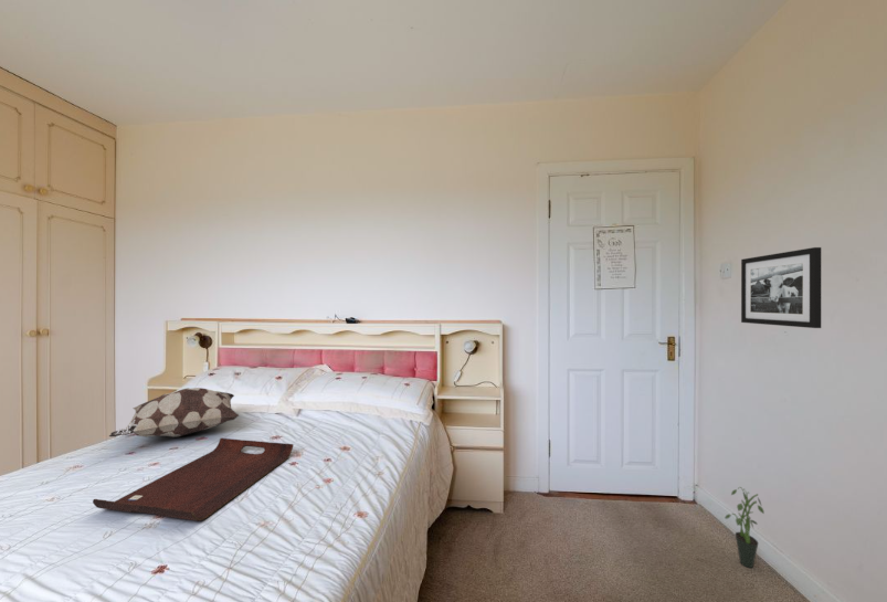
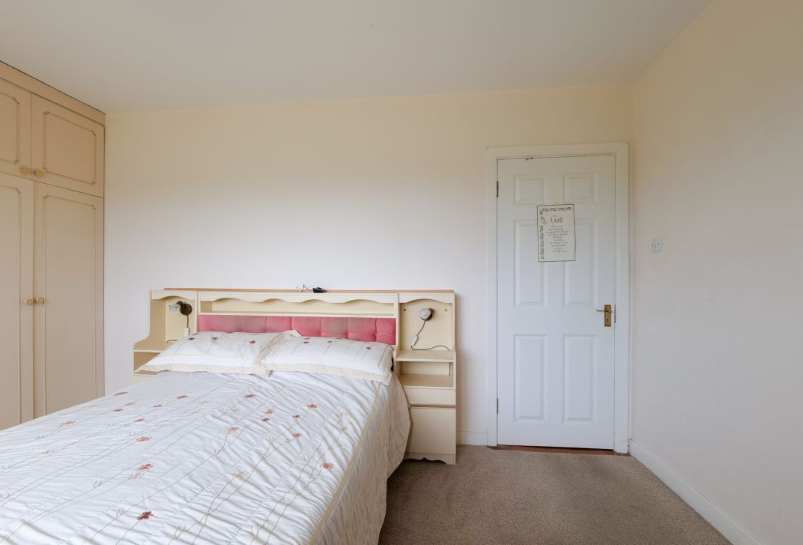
- picture frame [740,246,822,329]
- potted plant [724,486,765,569]
- serving tray [92,437,294,522]
- decorative pillow [108,387,240,439]
